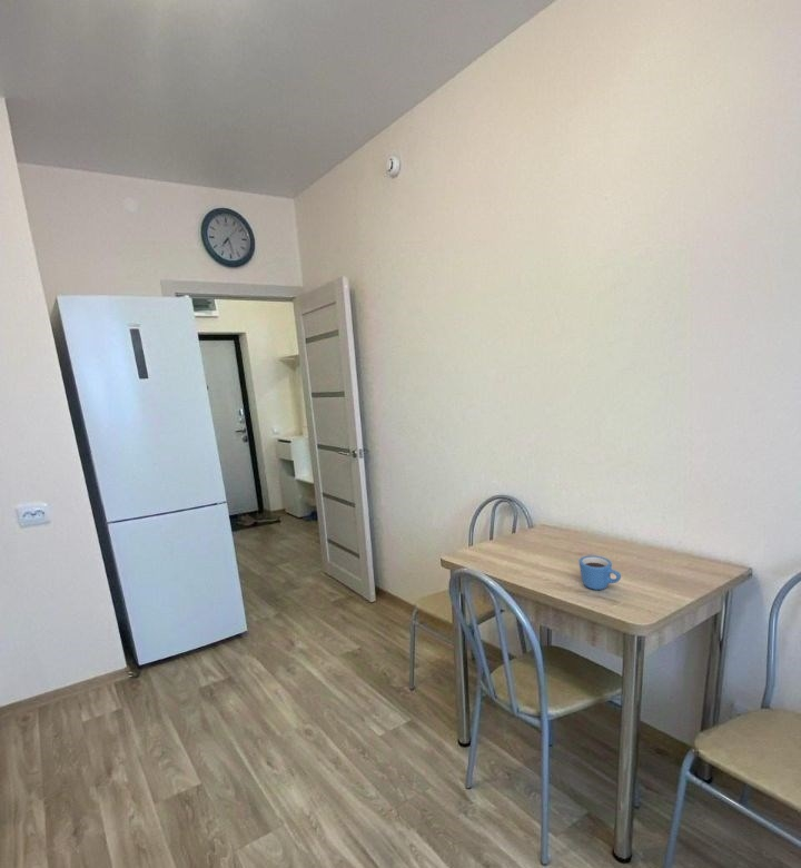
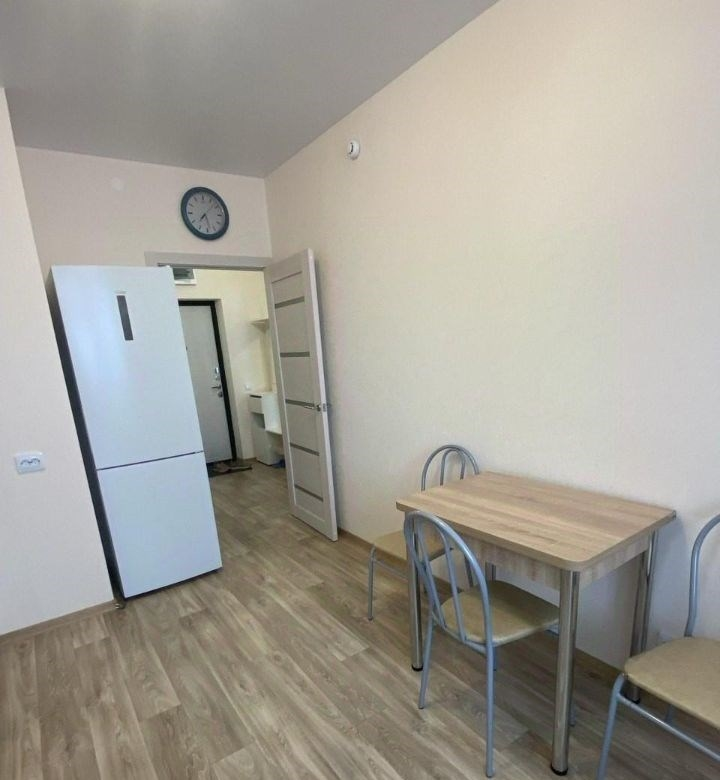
- mug [578,554,622,591]
